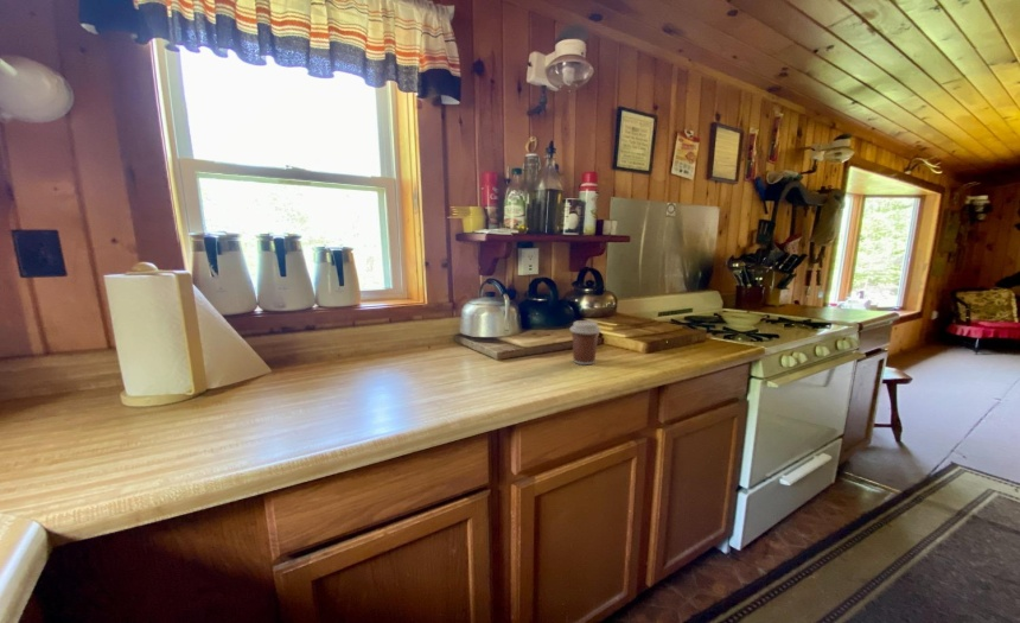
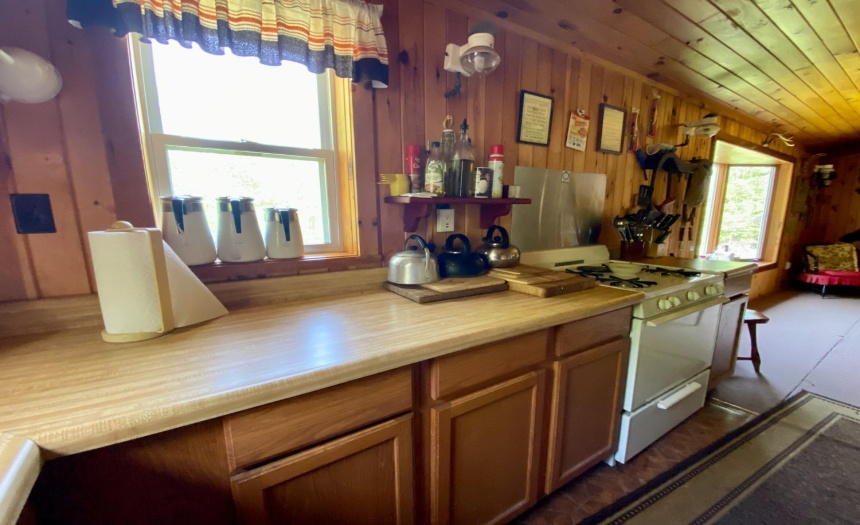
- coffee cup [568,319,601,365]
